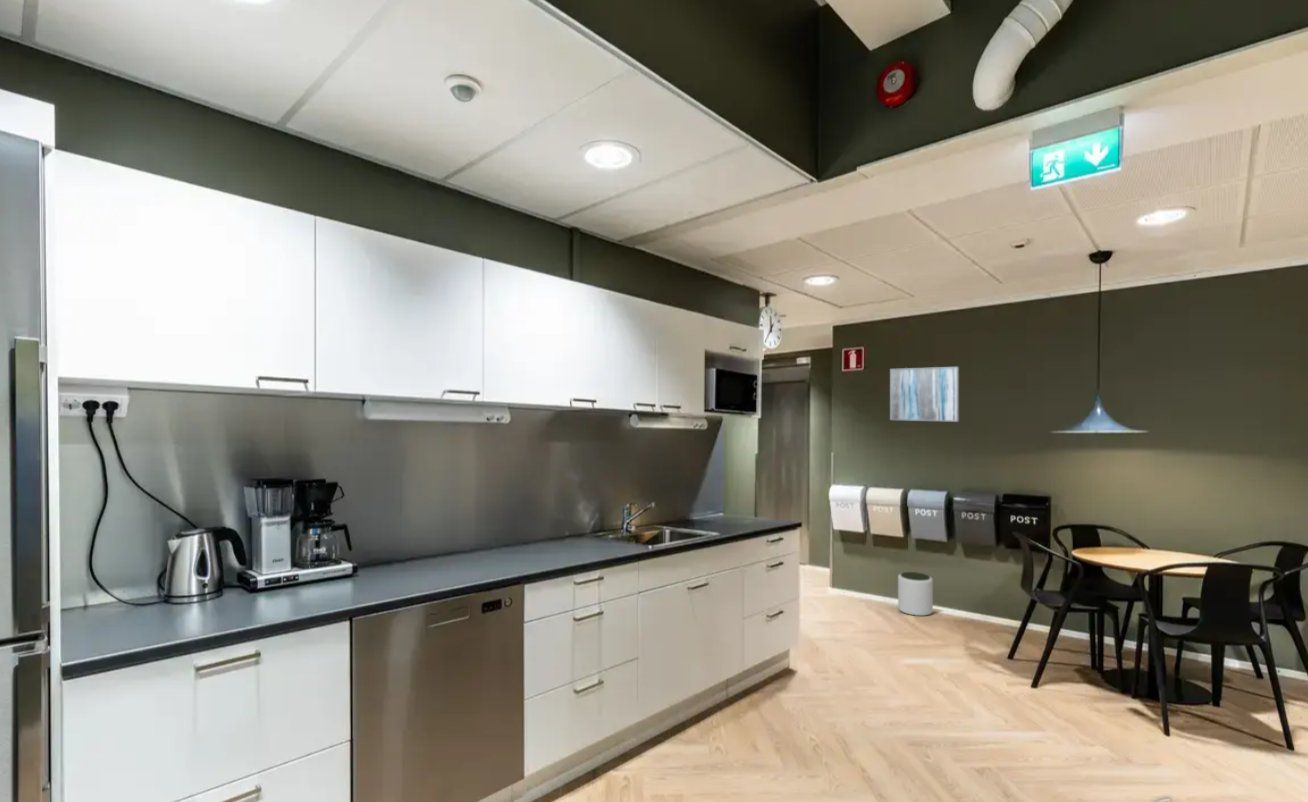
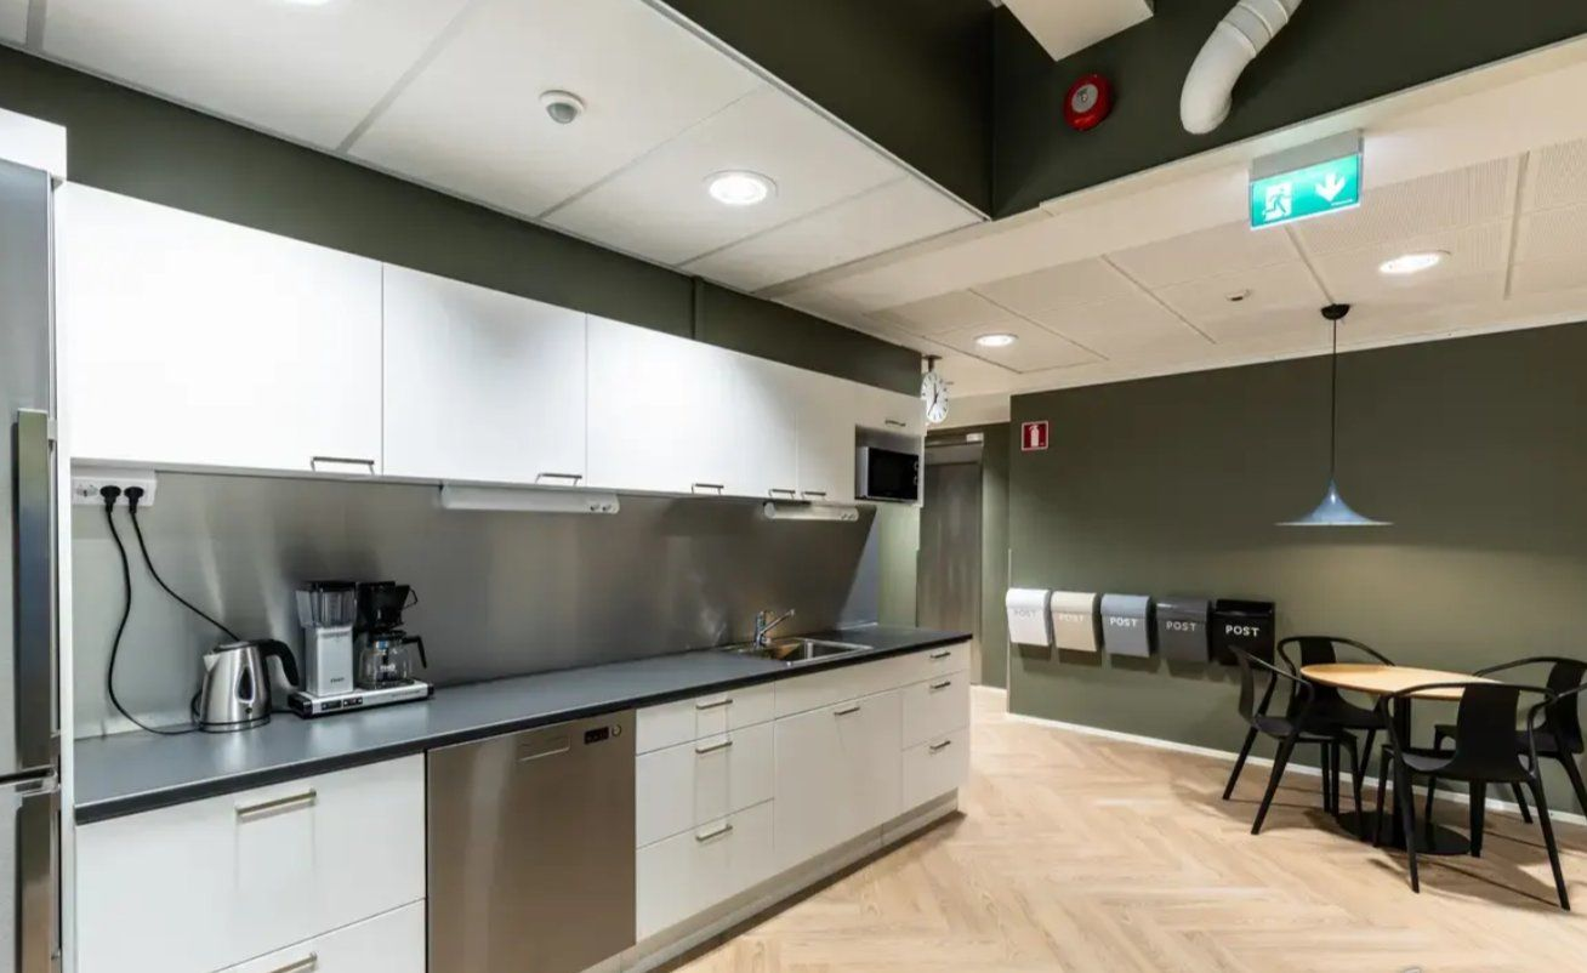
- wall art [889,366,960,423]
- plant pot [897,571,934,617]
